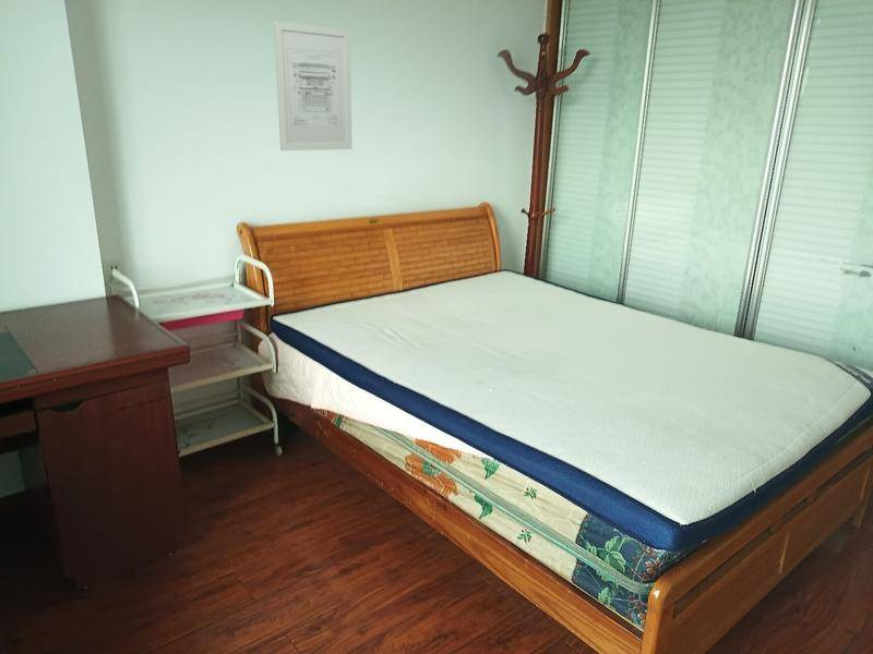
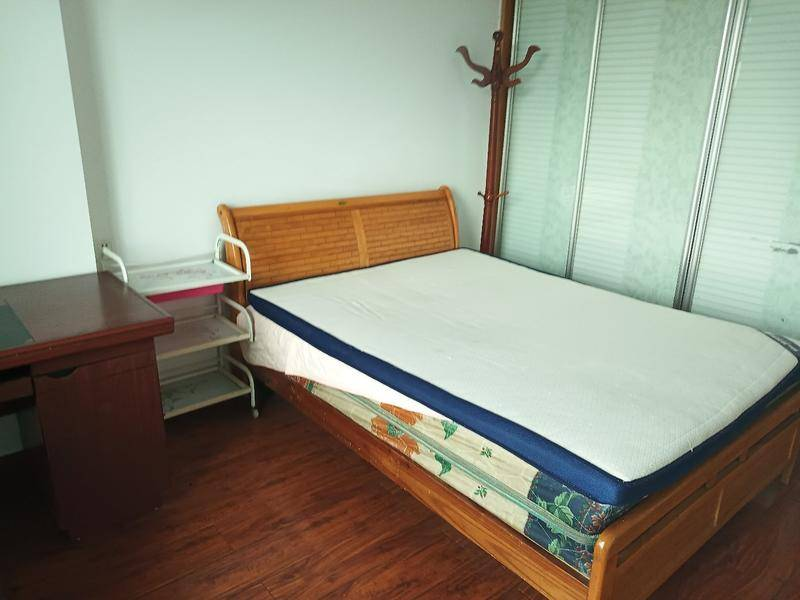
- wall art [273,21,354,152]
